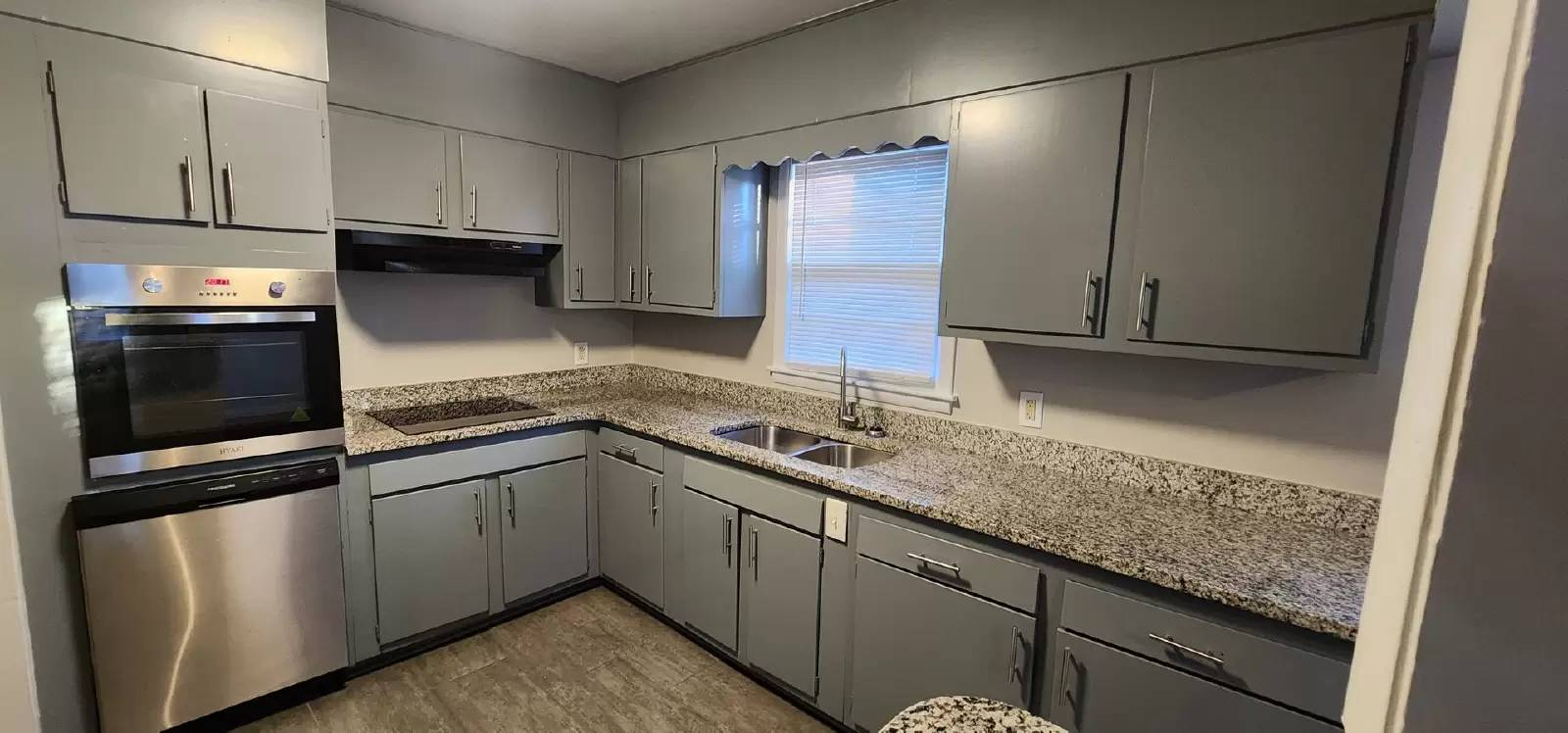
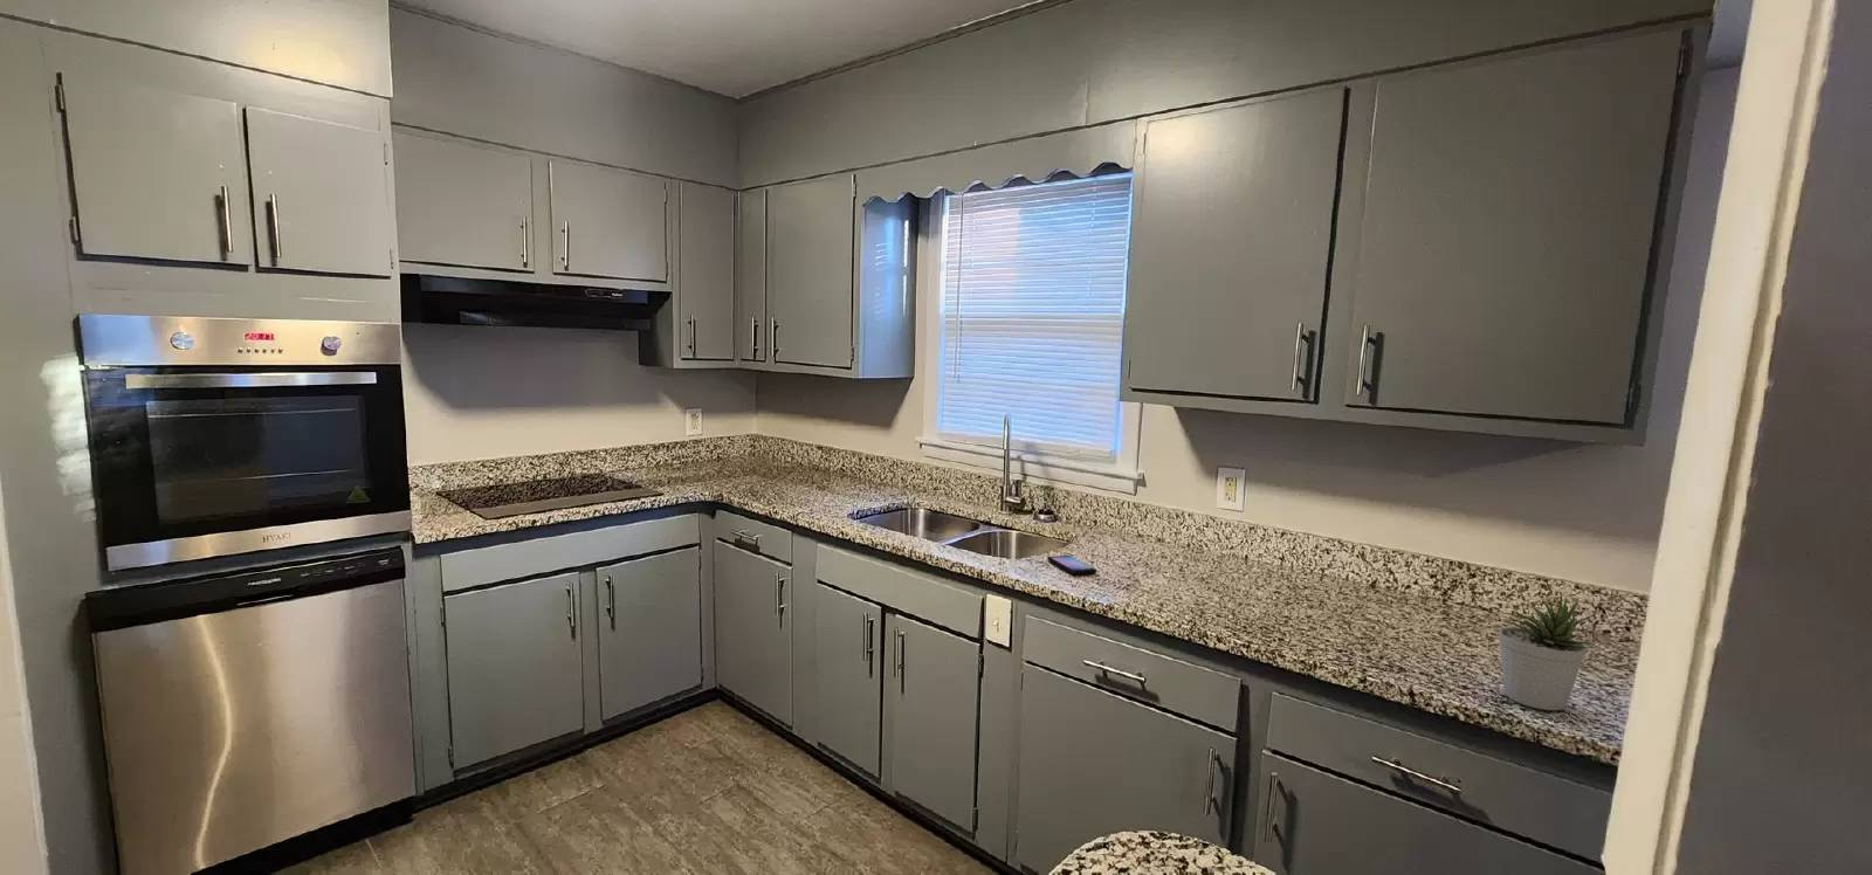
+ smartphone [1046,554,1097,575]
+ potted plant [1497,592,1601,711]
